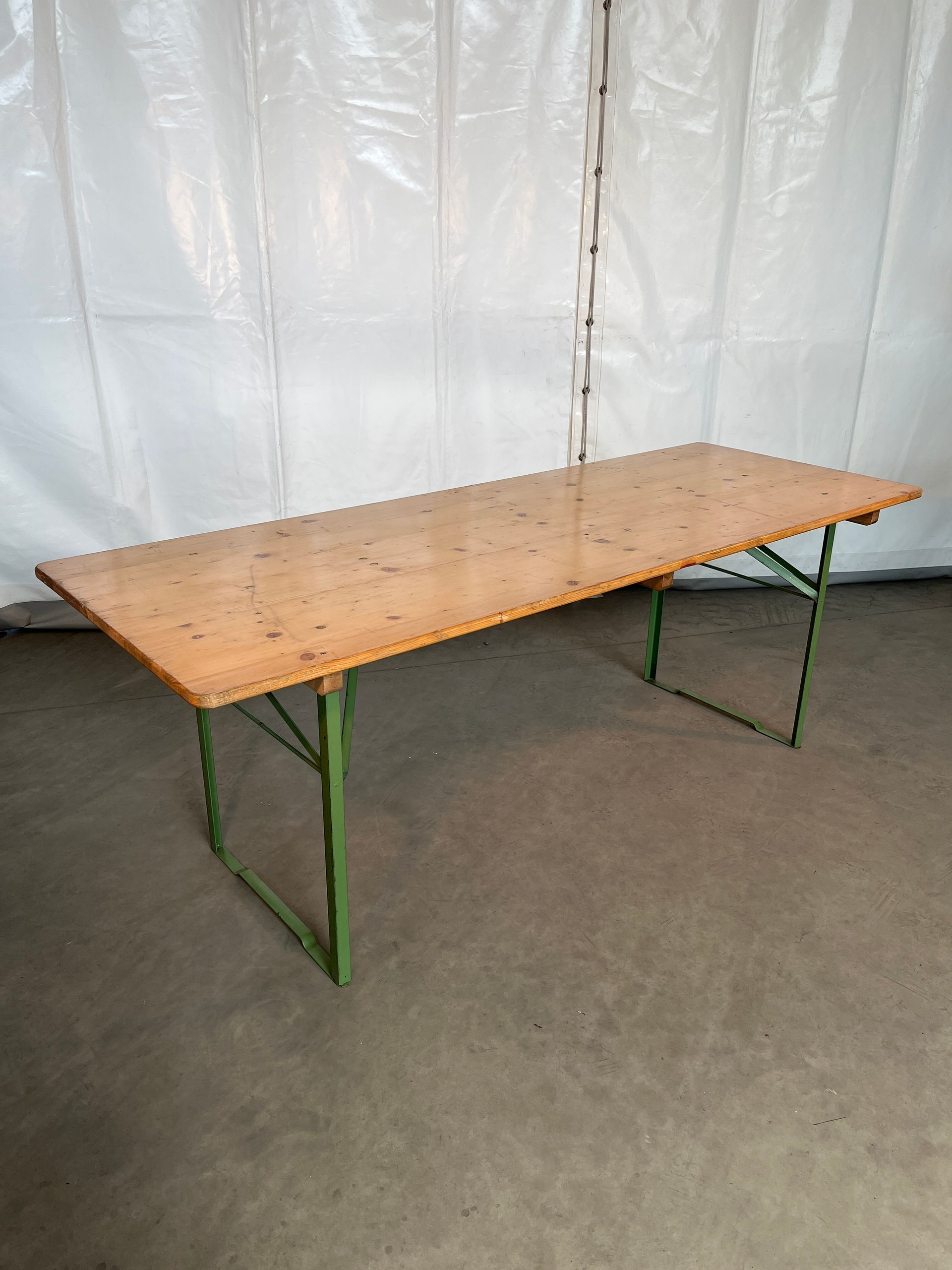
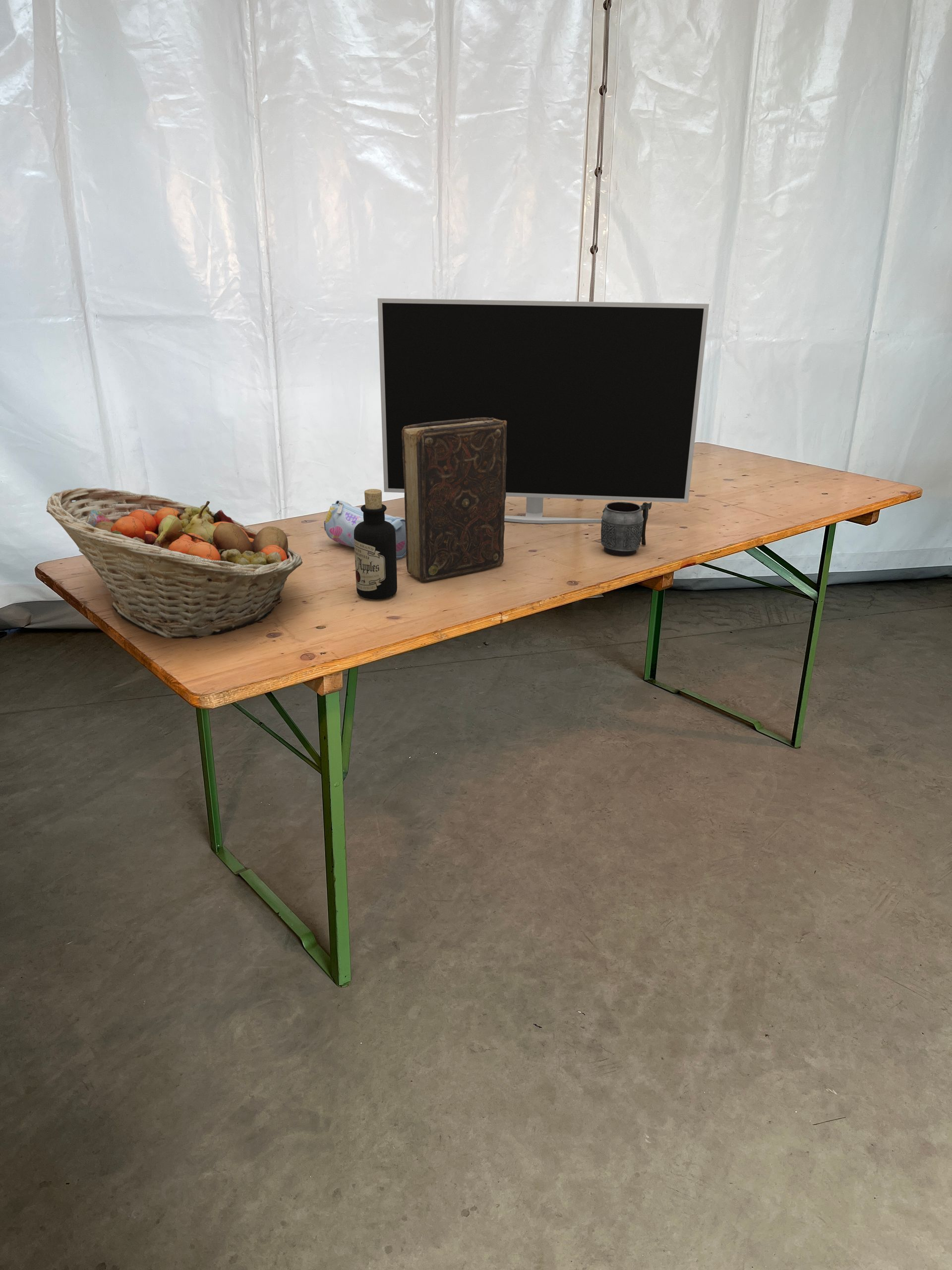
+ fruit basket [46,488,303,639]
+ pencil case [324,500,406,560]
+ television [377,298,710,524]
+ mug [600,502,652,557]
+ bottle [354,489,398,600]
+ book [402,417,507,582]
